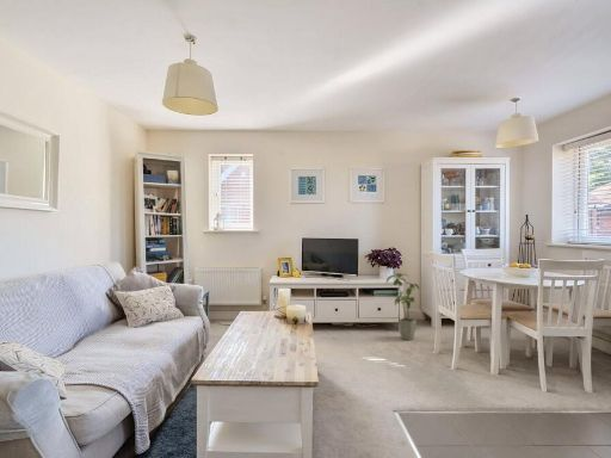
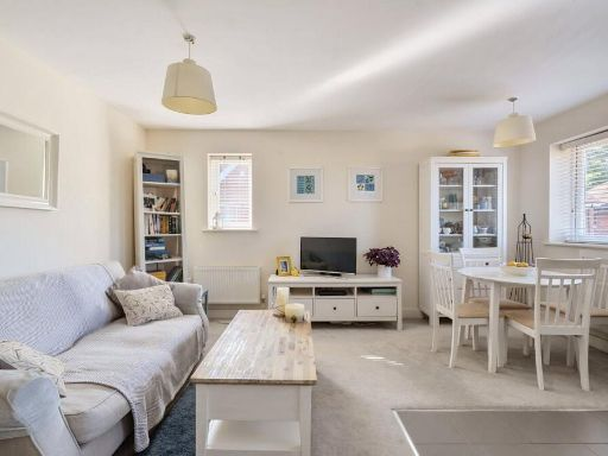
- house plant [385,272,420,341]
